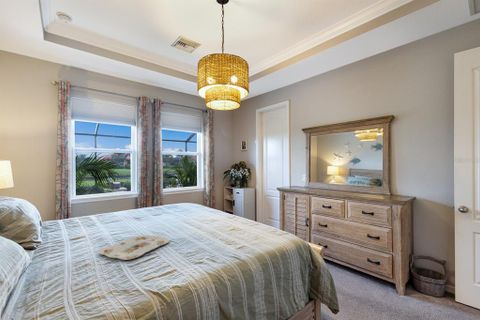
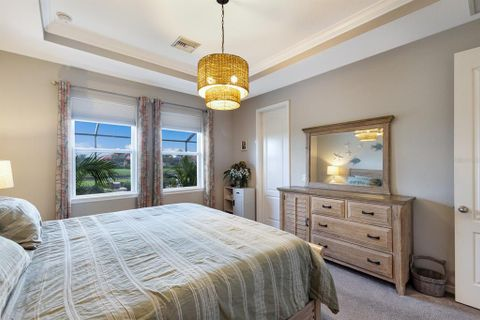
- serving tray [98,234,170,261]
